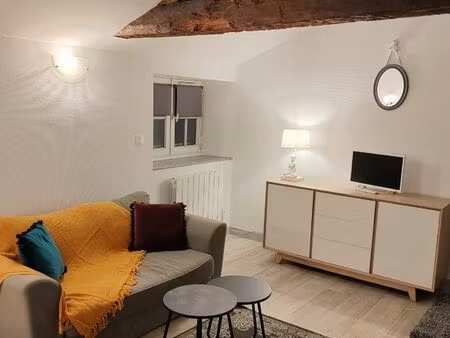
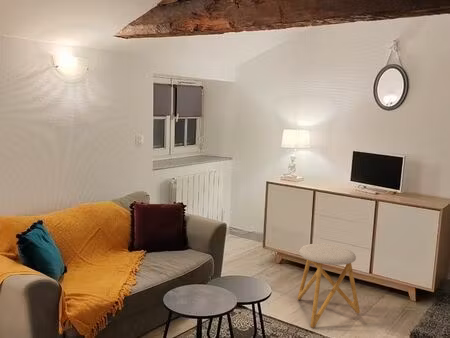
+ stool [297,243,361,329]
